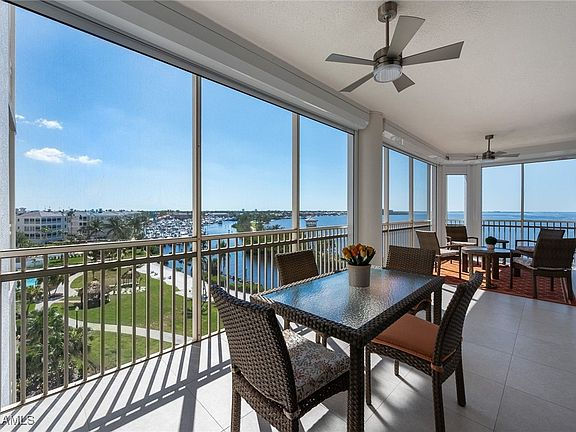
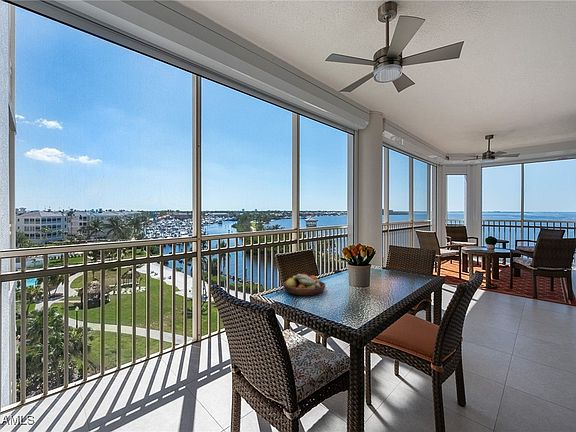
+ fruit bowl [282,273,326,296]
